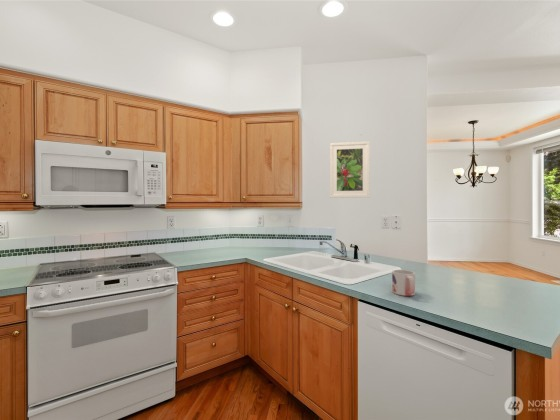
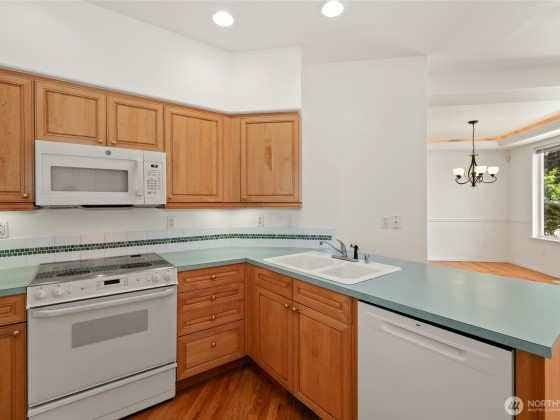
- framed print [329,140,371,199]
- mug [391,269,416,297]
